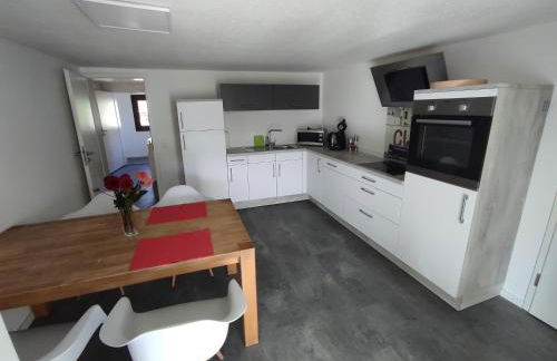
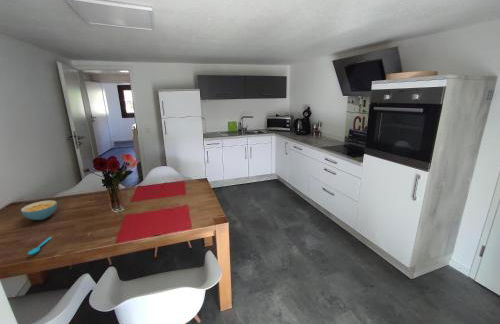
+ cereal bowl [20,199,58,221]
+ spoon [27,236,53,256]
